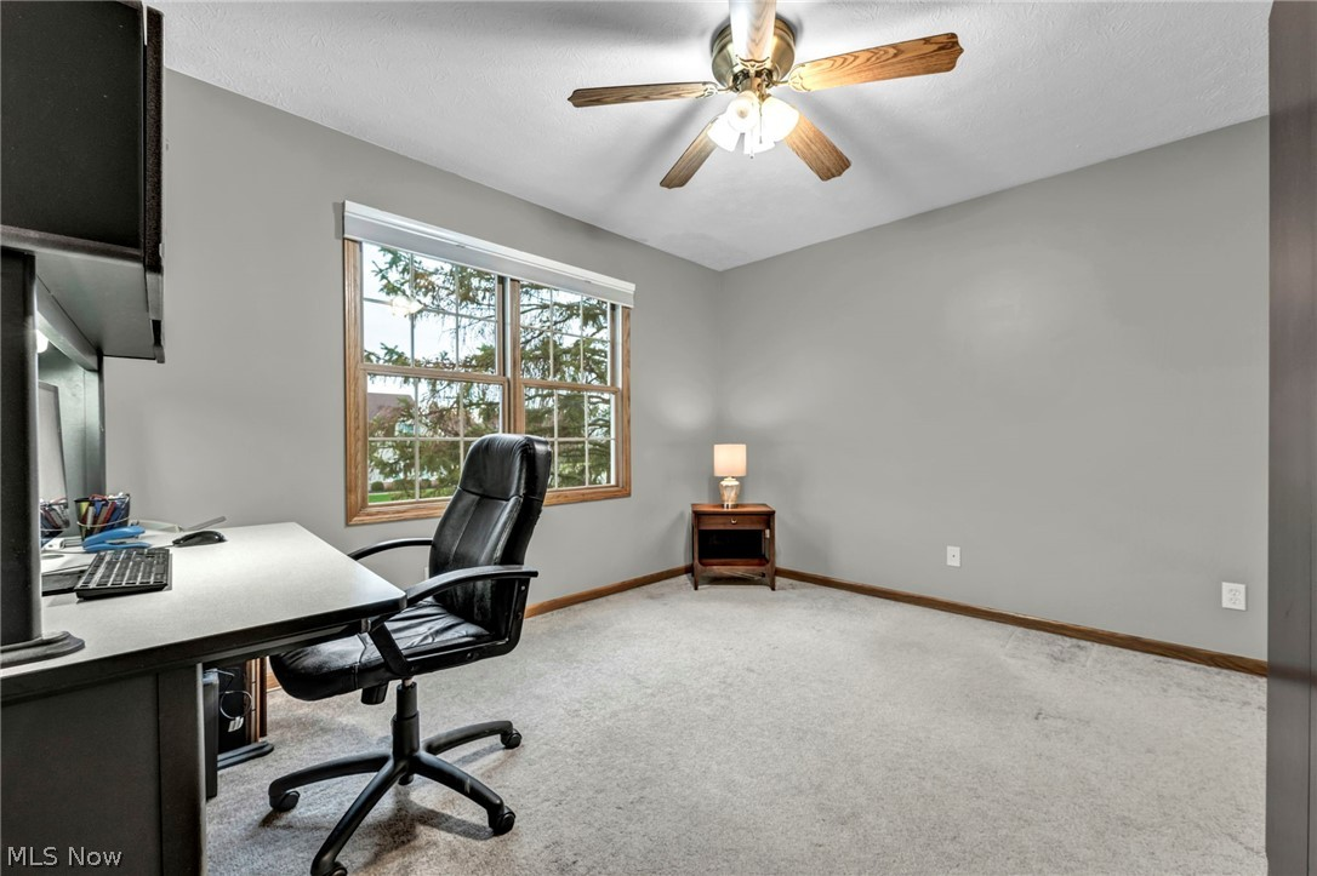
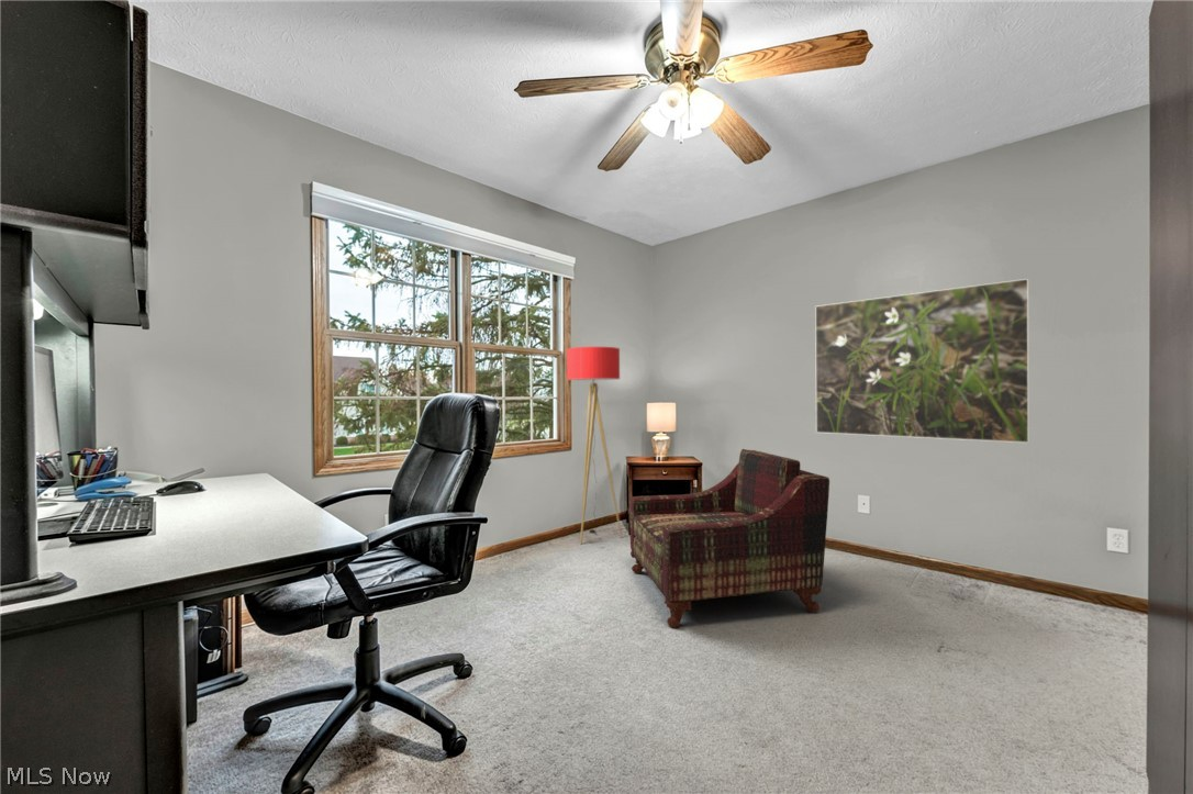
+ floor lamp [566,346,623,545]
+ armchair [629,448,830,629]
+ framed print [814,278,1030,444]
